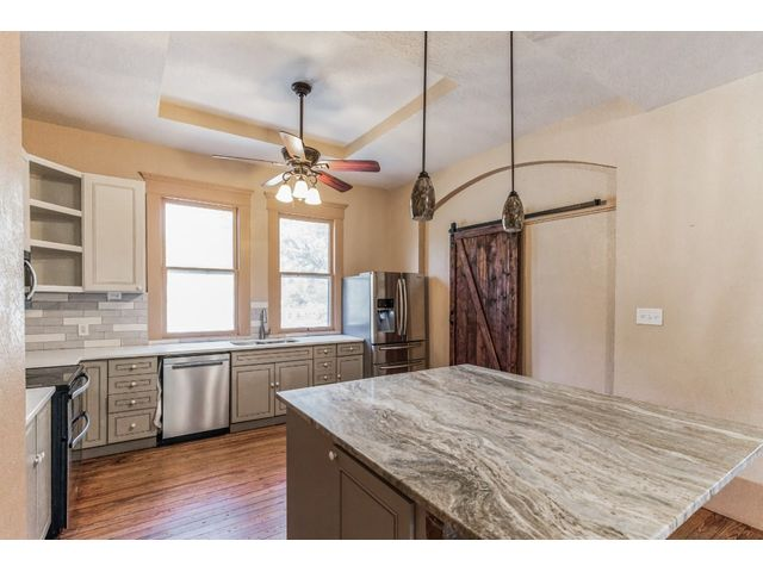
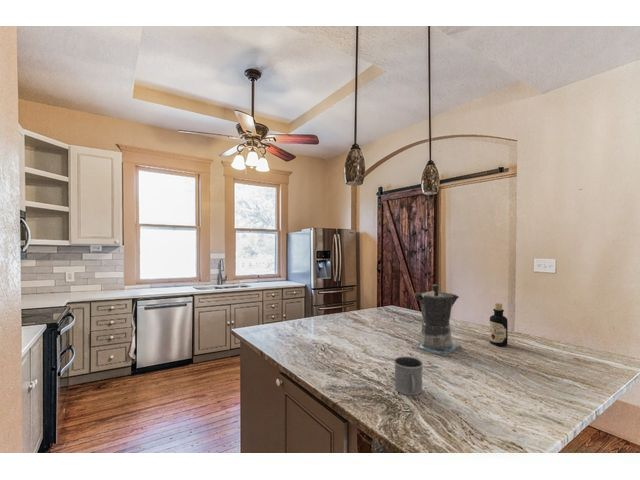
+ bottle [489,302,509,347]
+ mug [393,356,424,396]
+ coffee maker [411,284,462,357]
